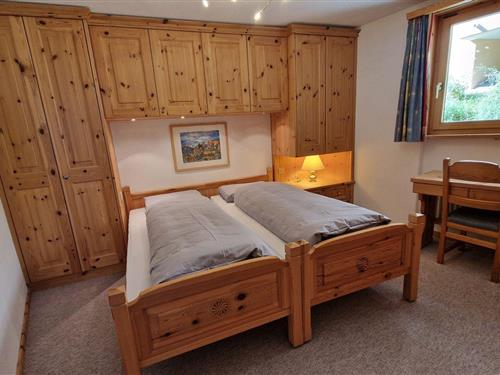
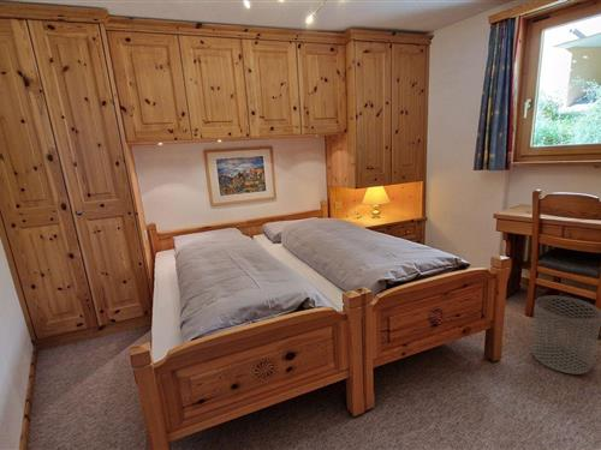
+ waste bin [532,294,601,376]
